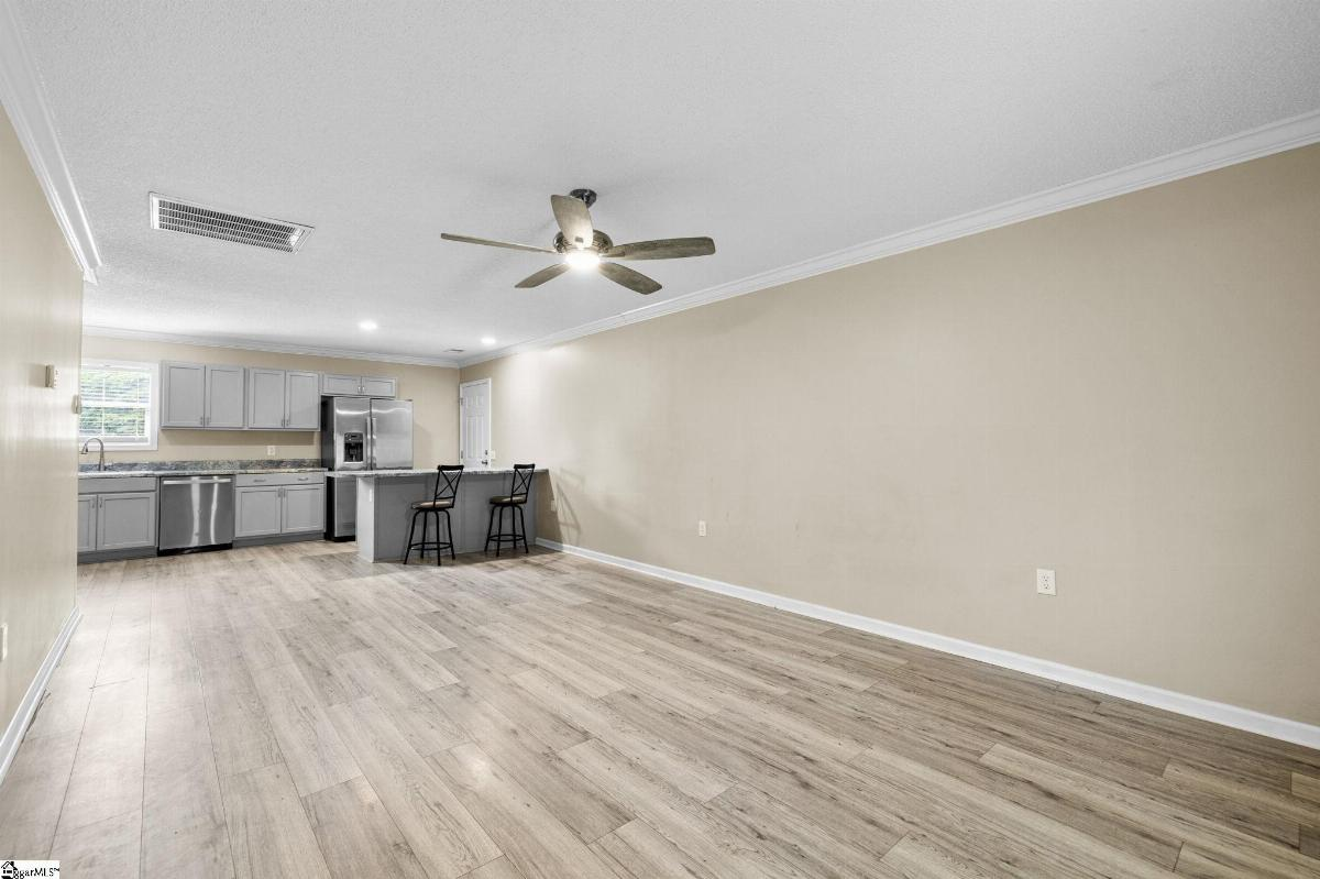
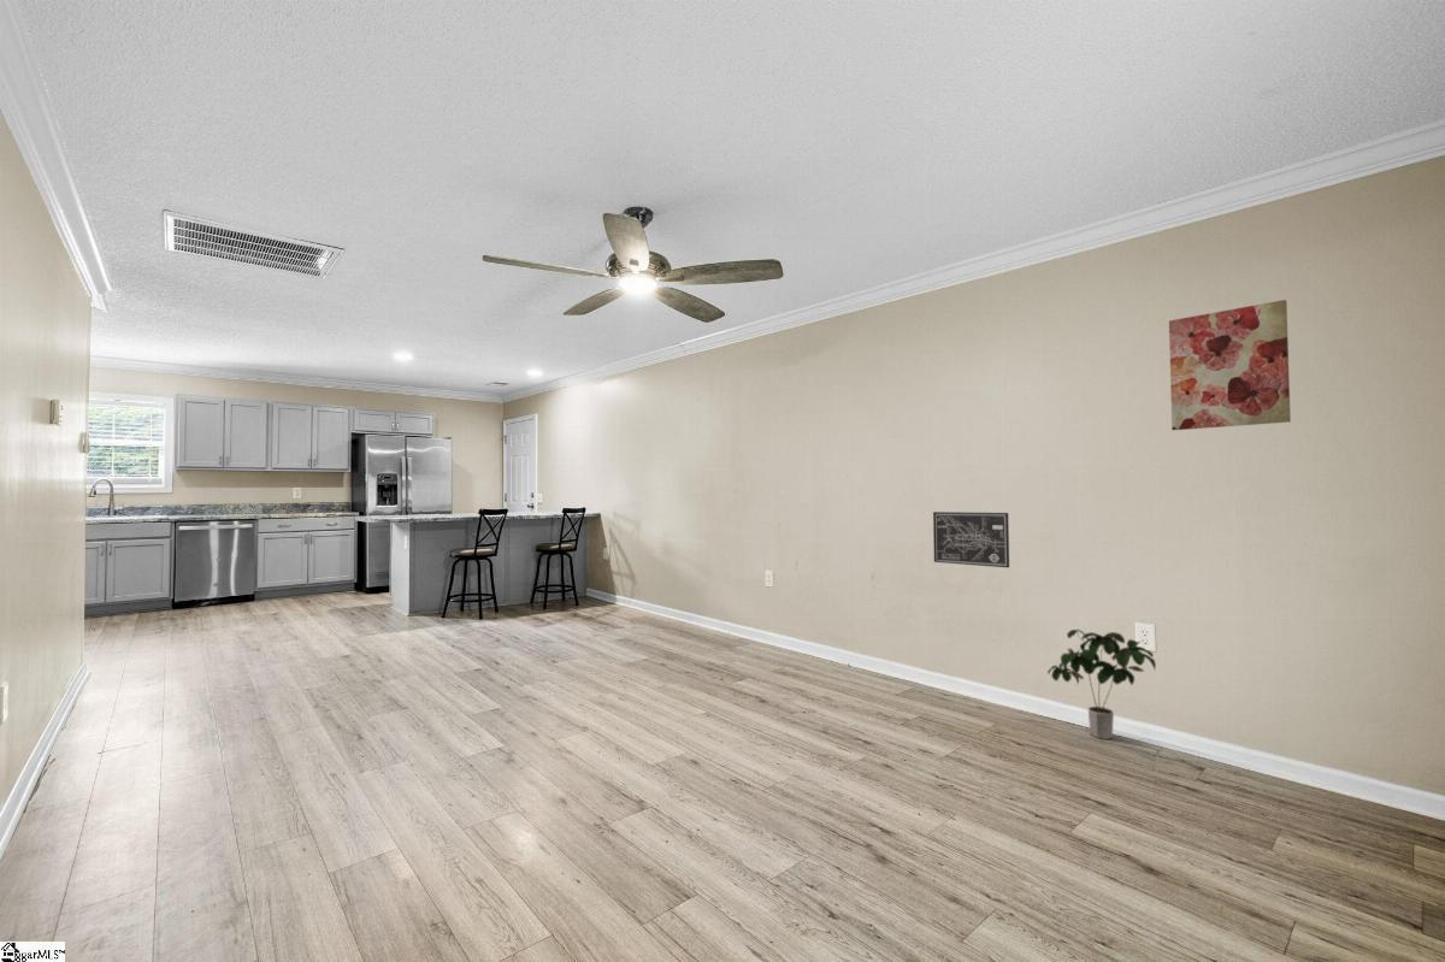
+ potted plant [1046,628,1157,740]
+ wall art [1168,299,1292,431]
+ wall art [932,510,1010,568]
